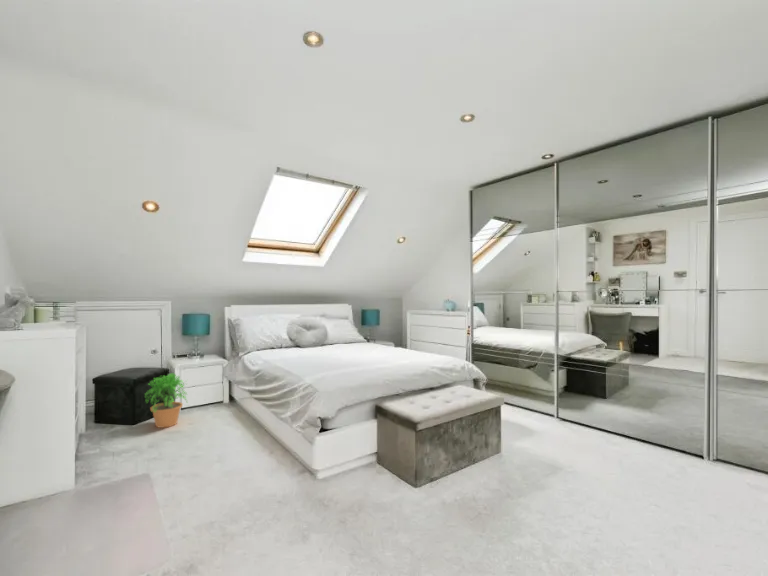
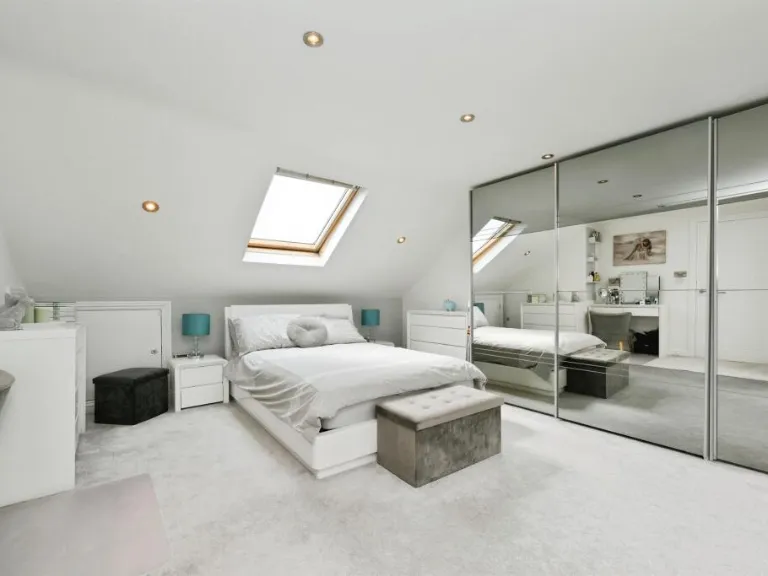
- potted plant [143,372,190,429]
